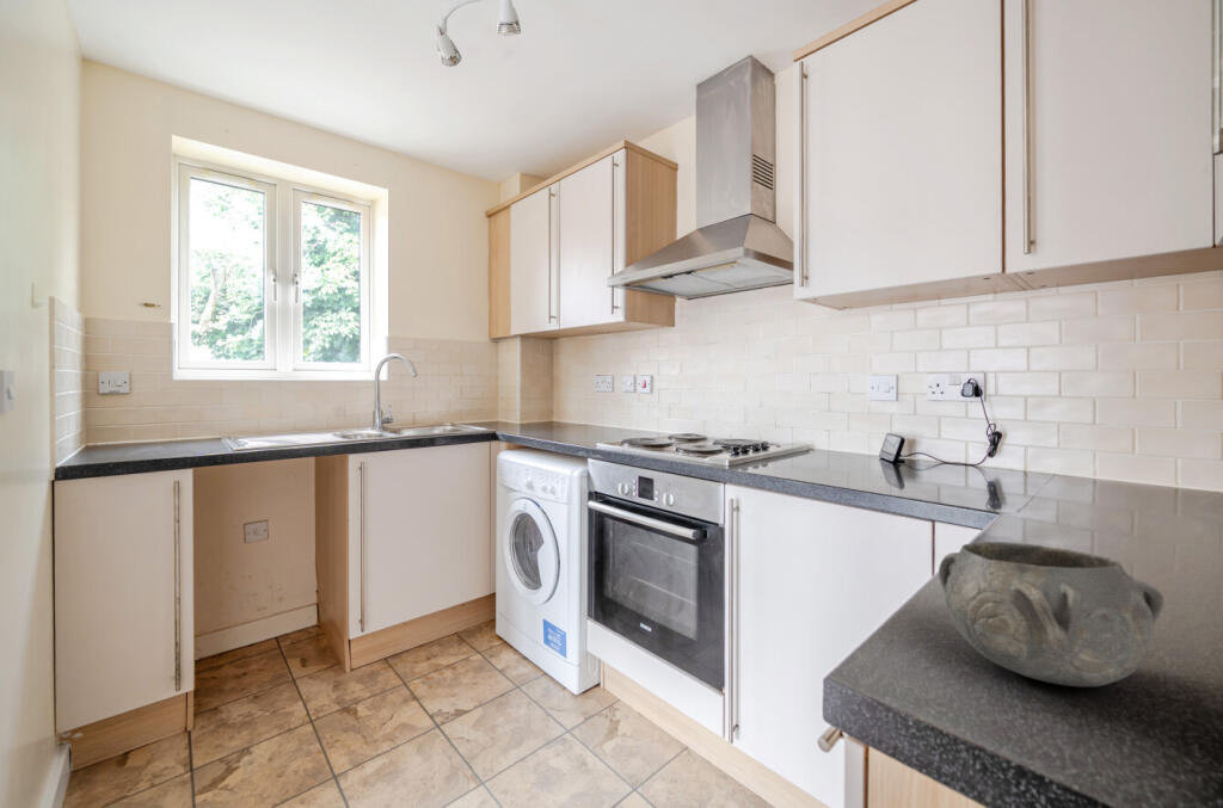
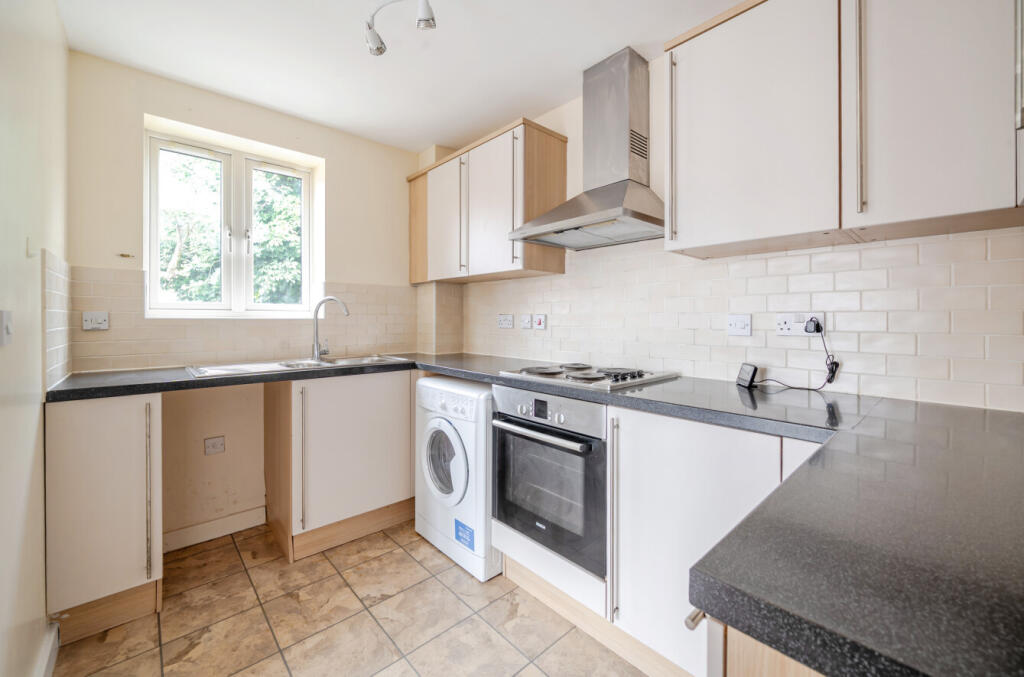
- decorative bowl [938,541,1164,687]
